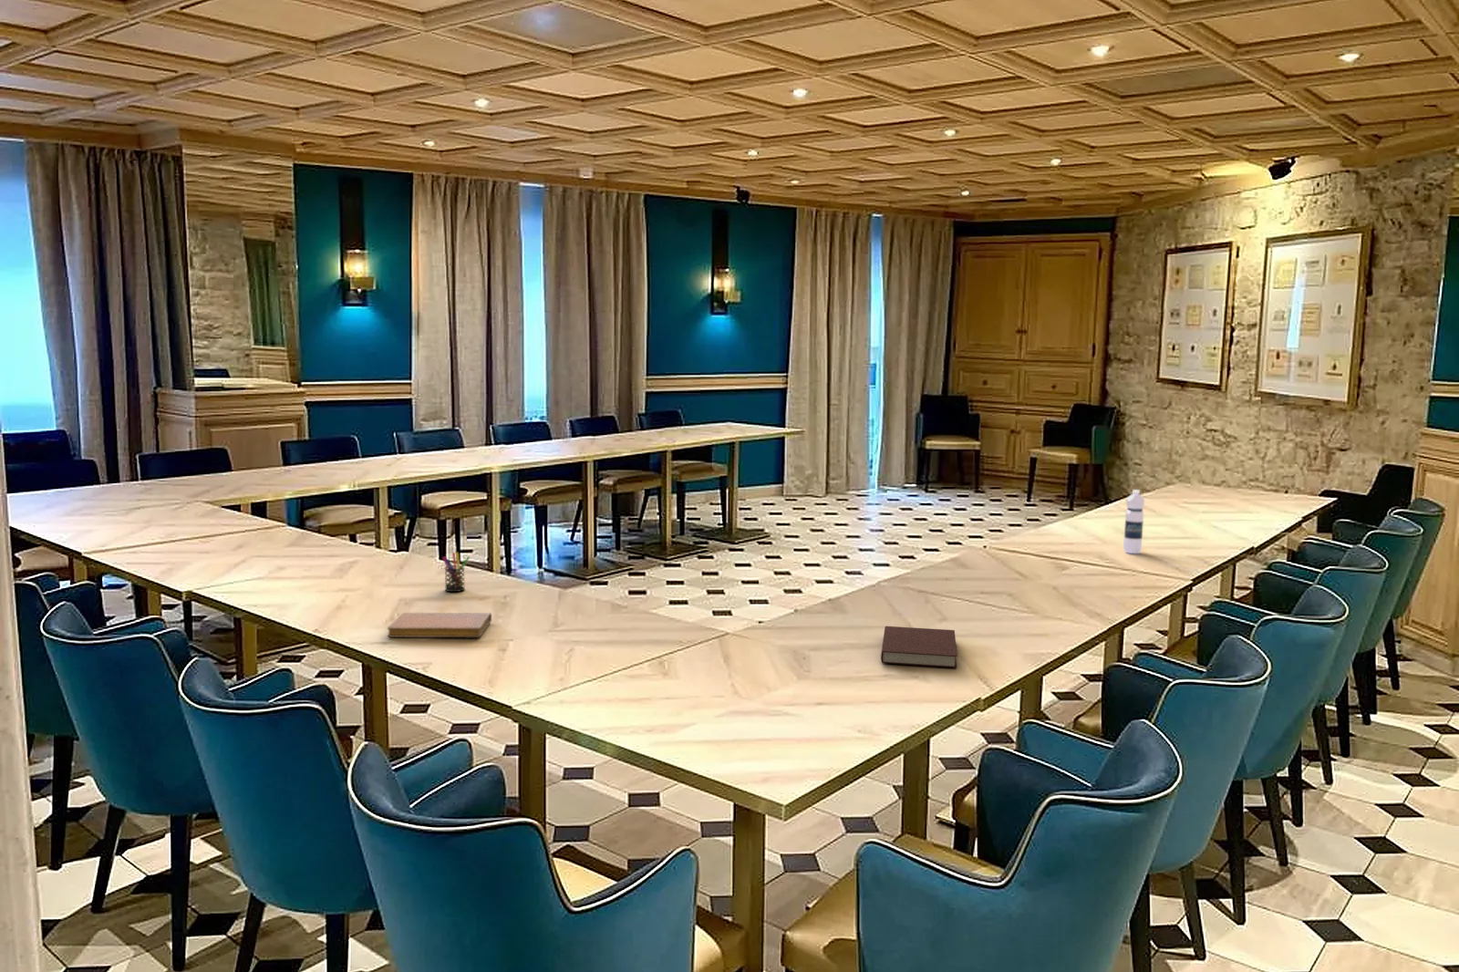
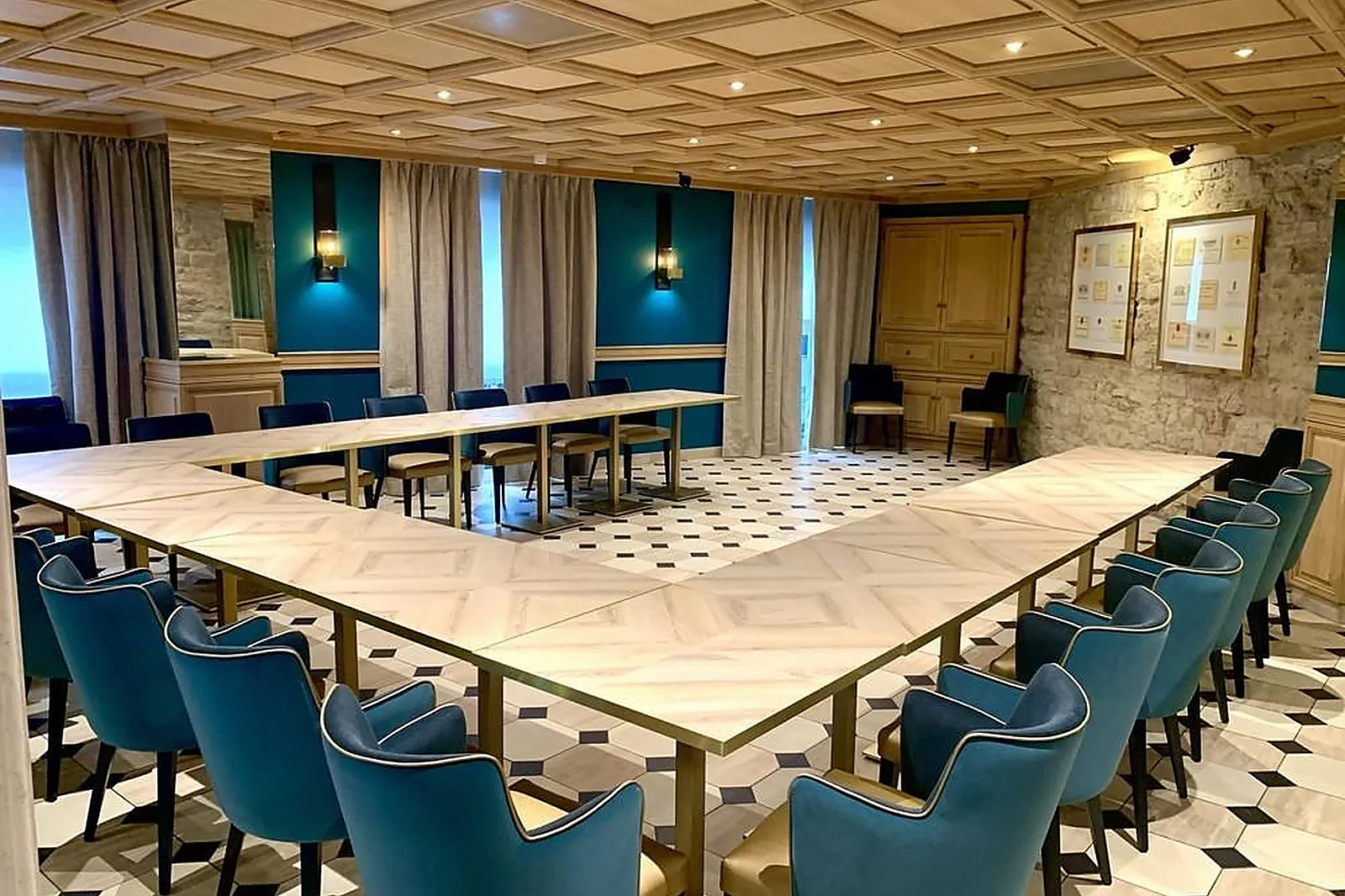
- notebook [386,612,492,638]
- notebook [880,626,958,668]
- pen holder [441,552,471,592]
- water bottle [1123,489,1146,554]
